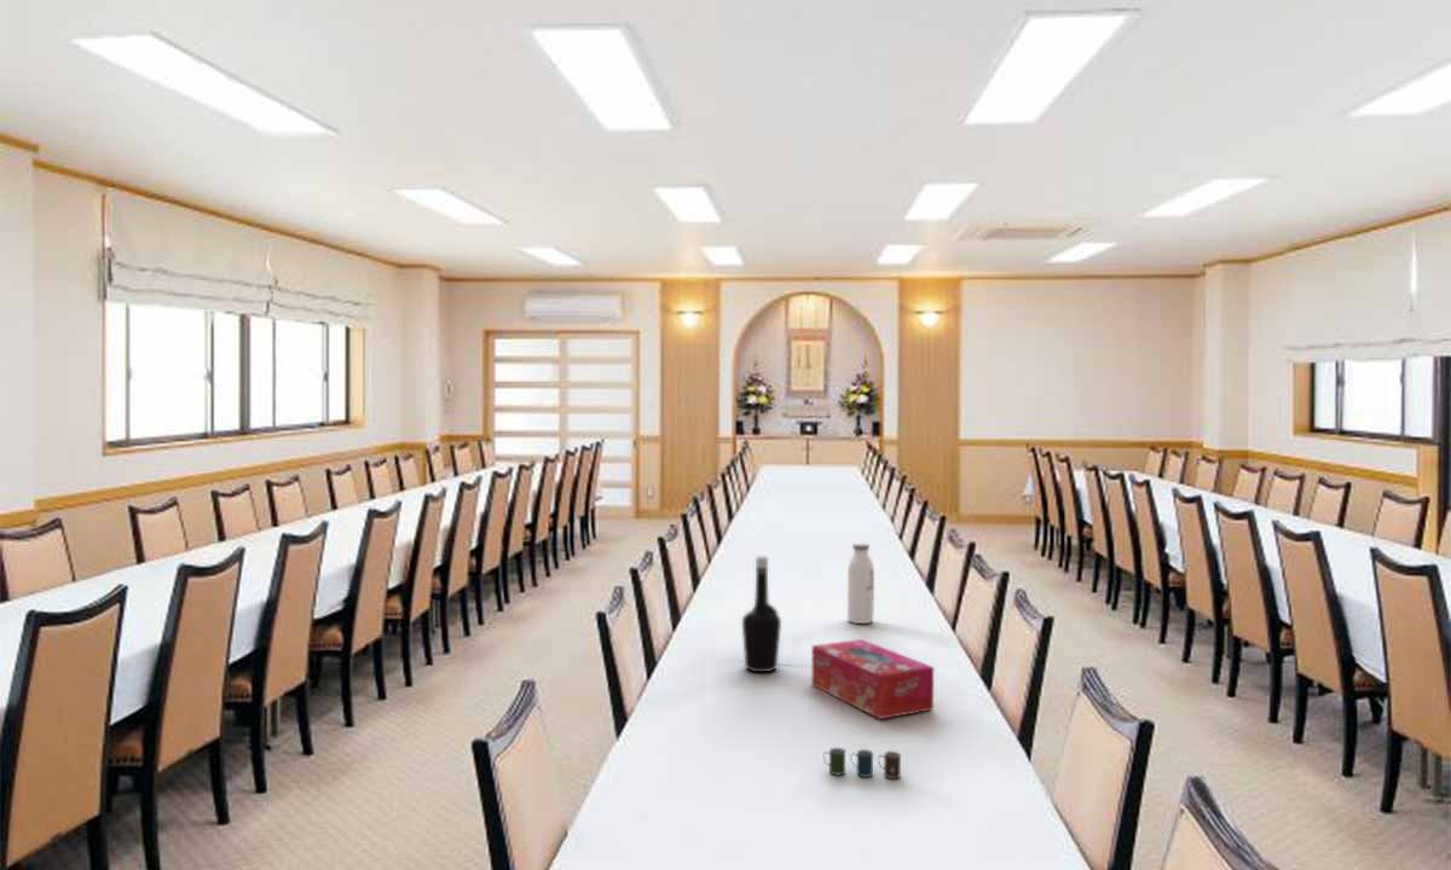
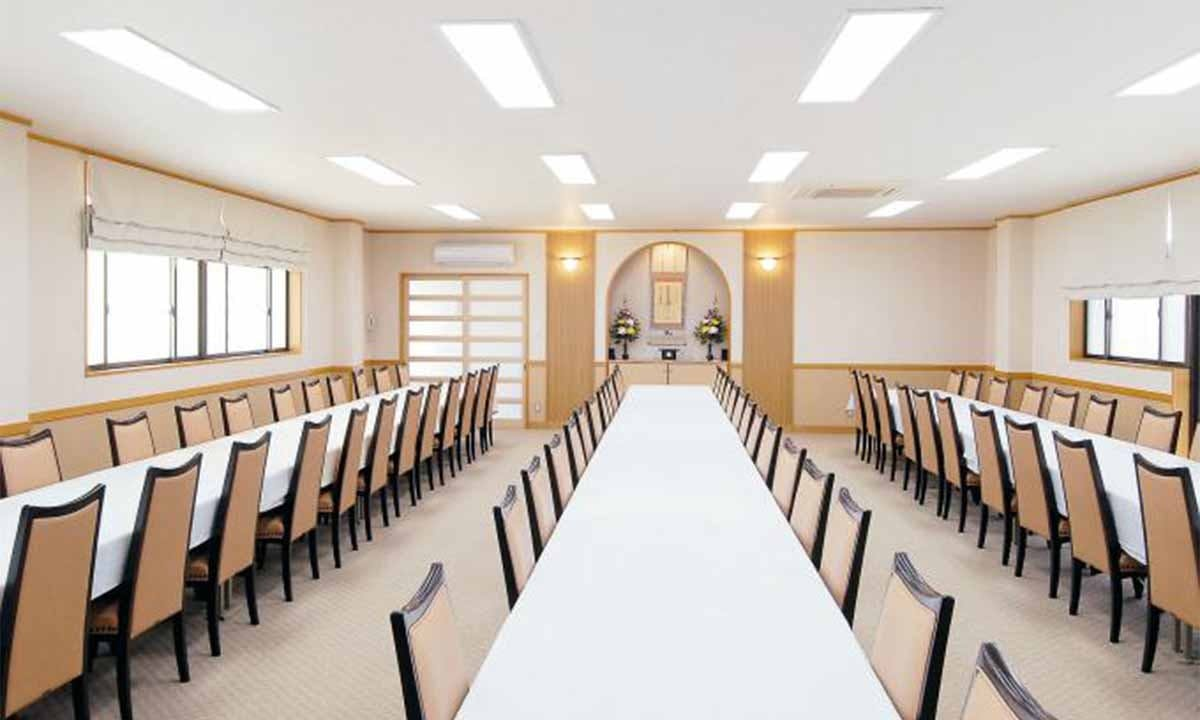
- tissue box [810,638,935,720]
- cup [822,747,902,781]
- water bottle [846,541,875,625]
- bottle [741,555,782,673]
